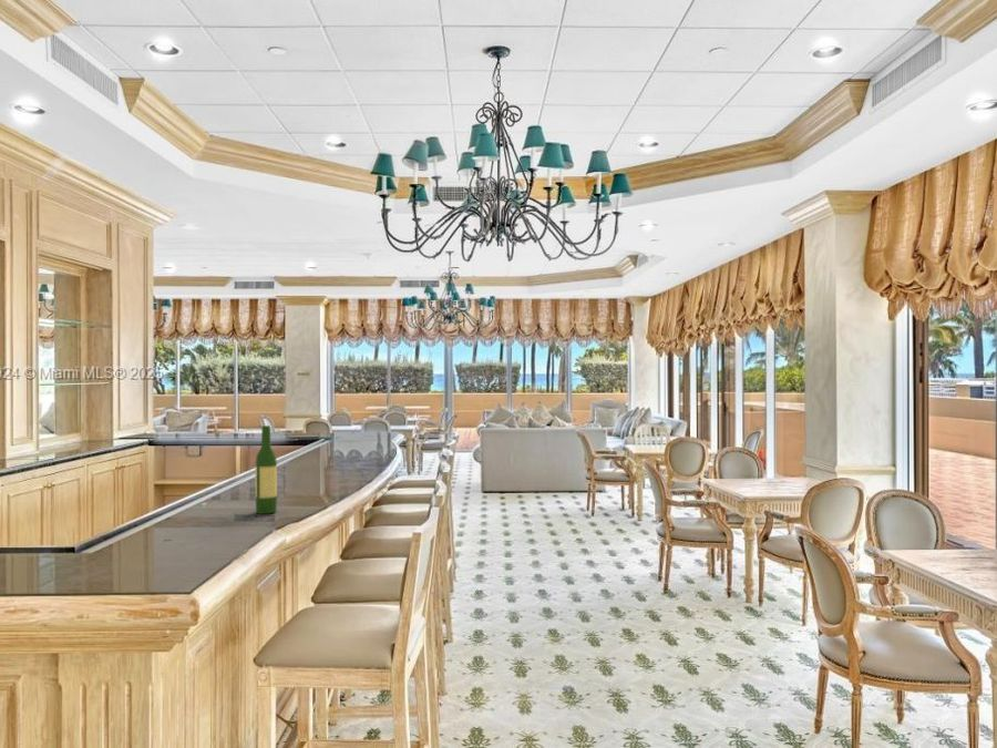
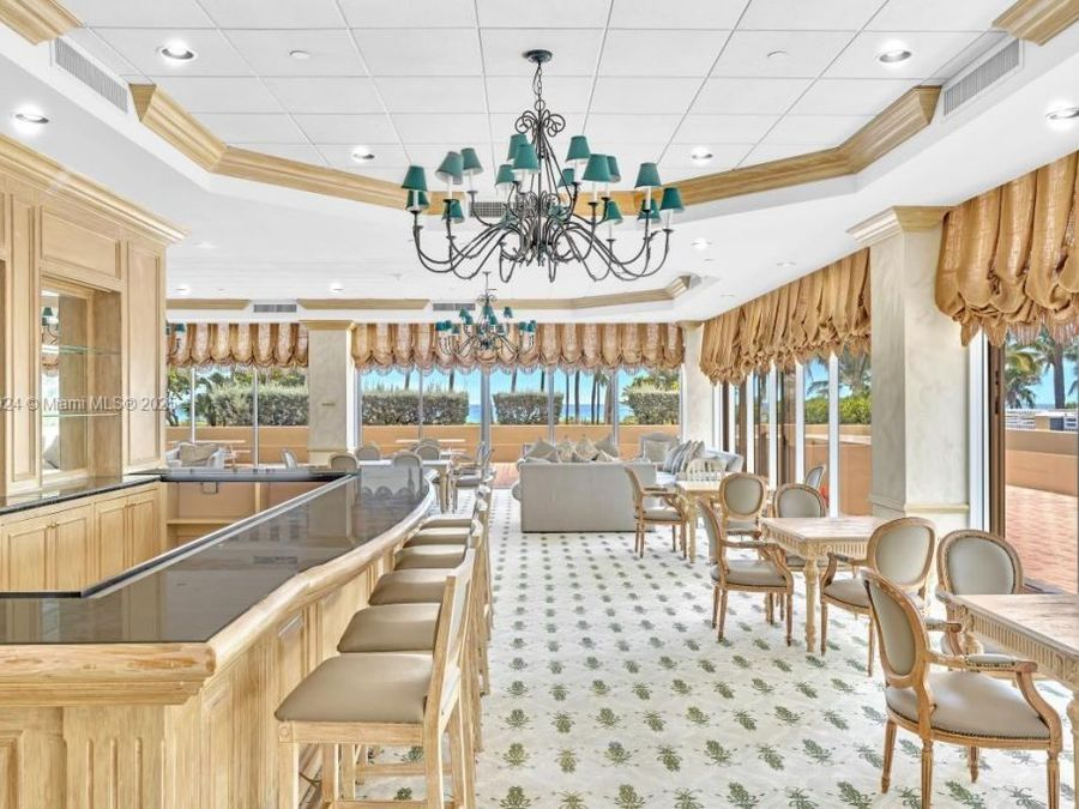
- wine bottle [255,424,278,515]
